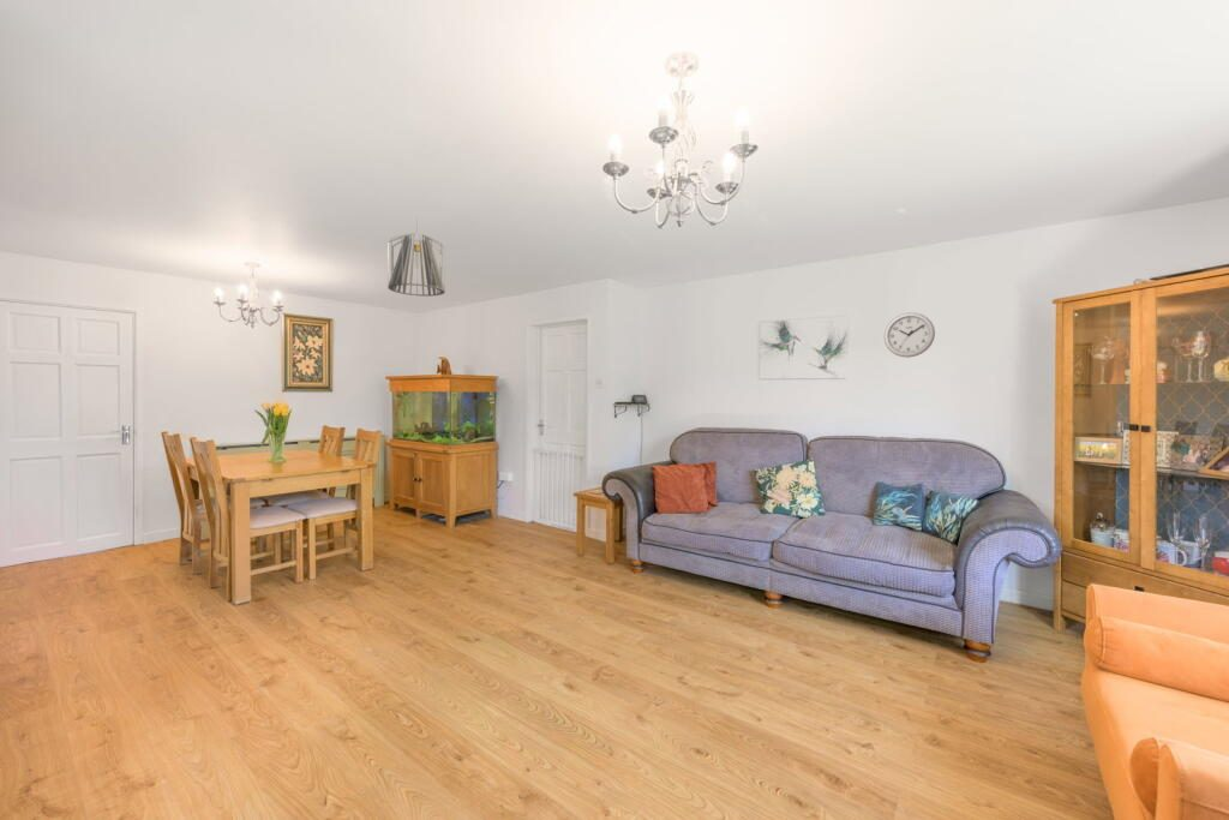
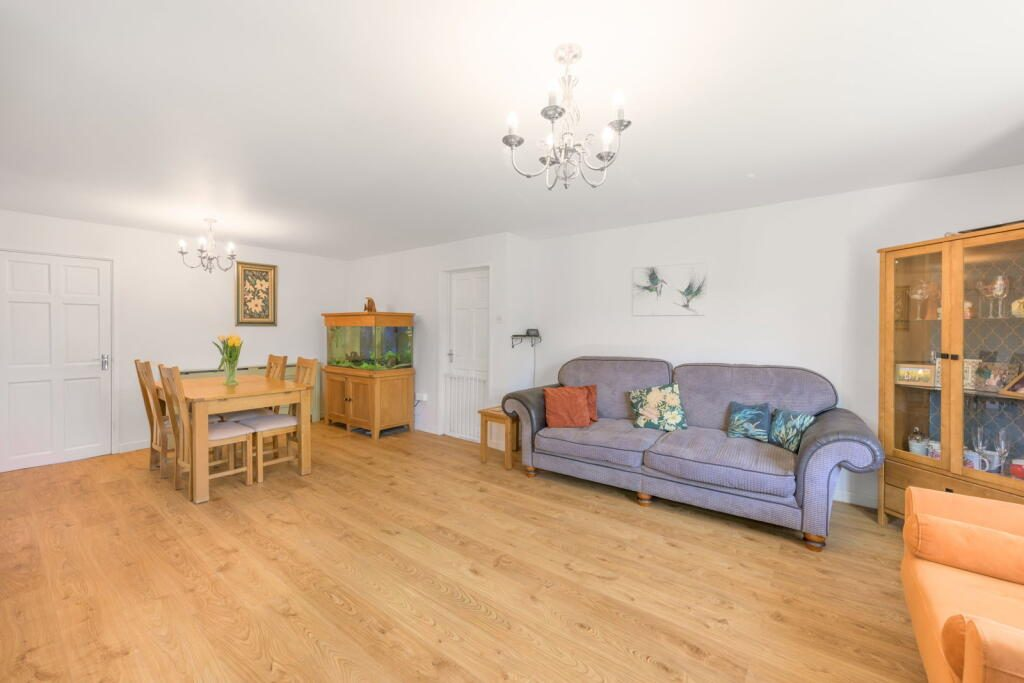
- wall clock [882,311,936,359]
- pendant light [386,216,446,298]
